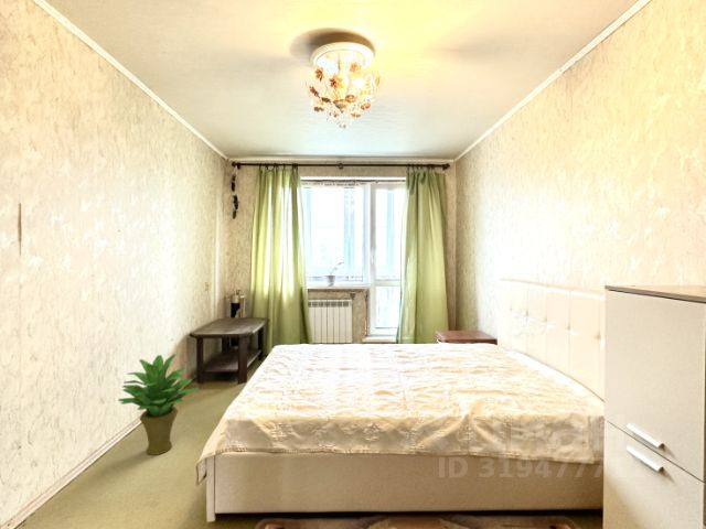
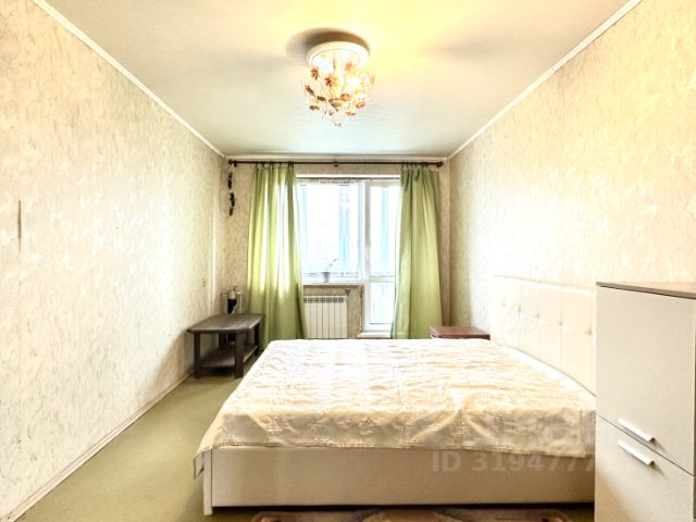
- potted plant [117,353,200,456]
